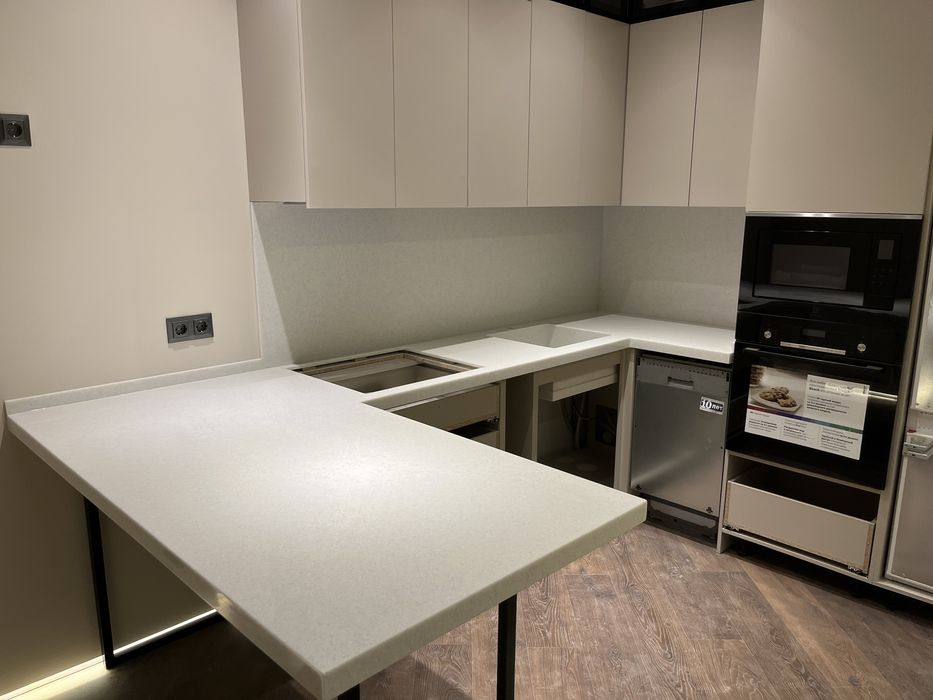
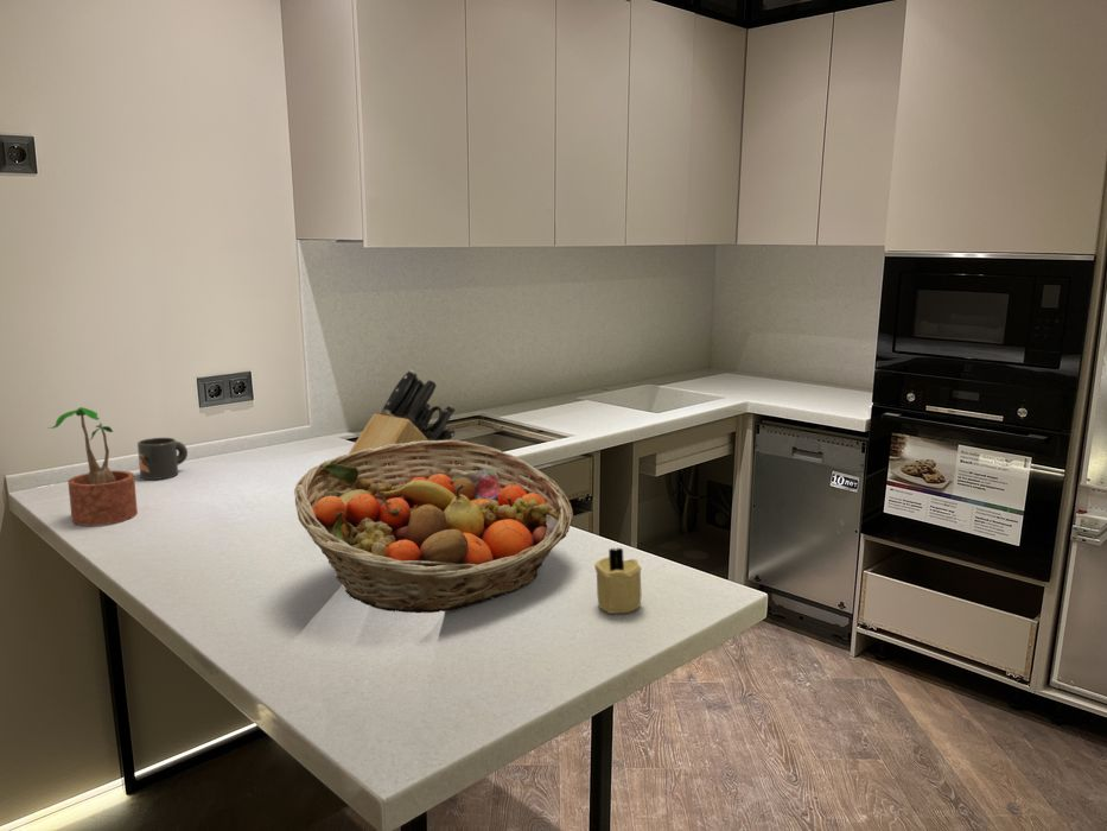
+ knife block [348,369,457,467]
+ candle [593,546,643,615]
+ mug [136,437,189,481]
+ potted plant [46,406,139,527]
+ fruit basket [293,439,574,614]
